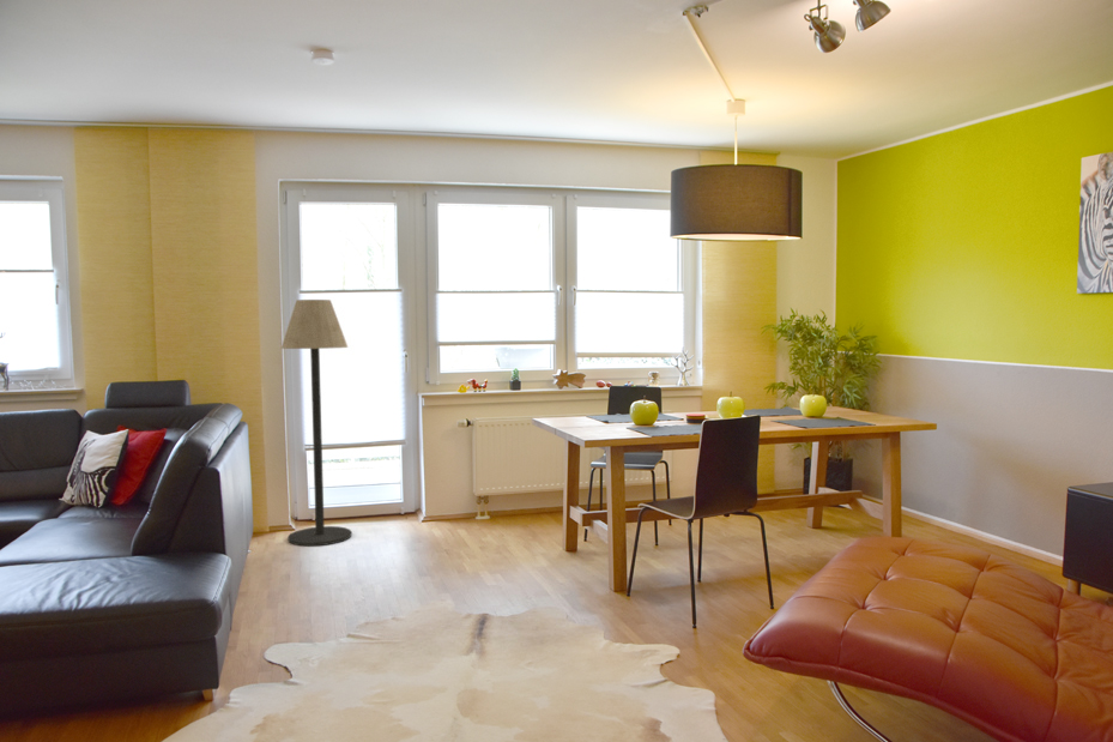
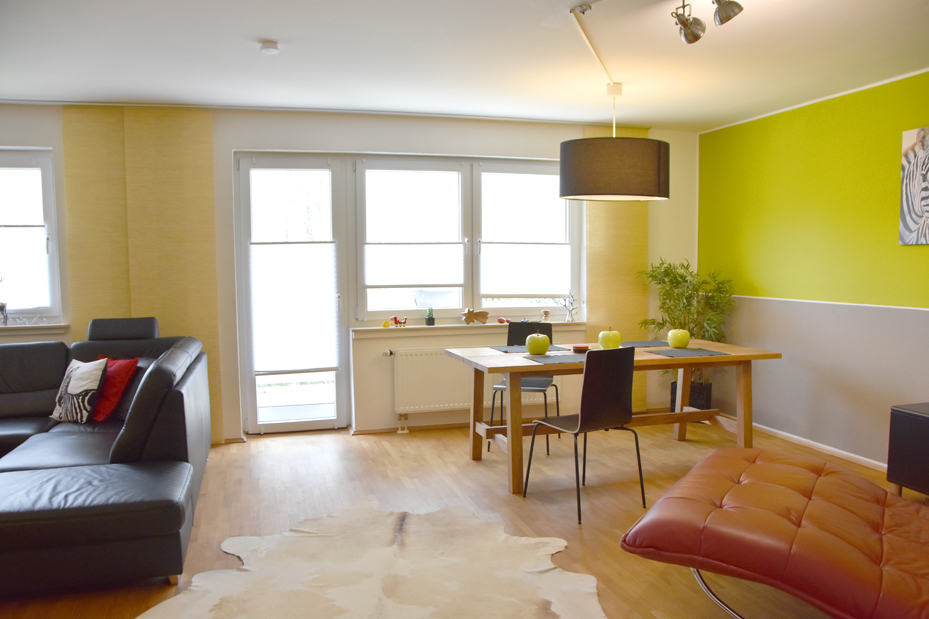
- floor lamp [280,298,352,548]
